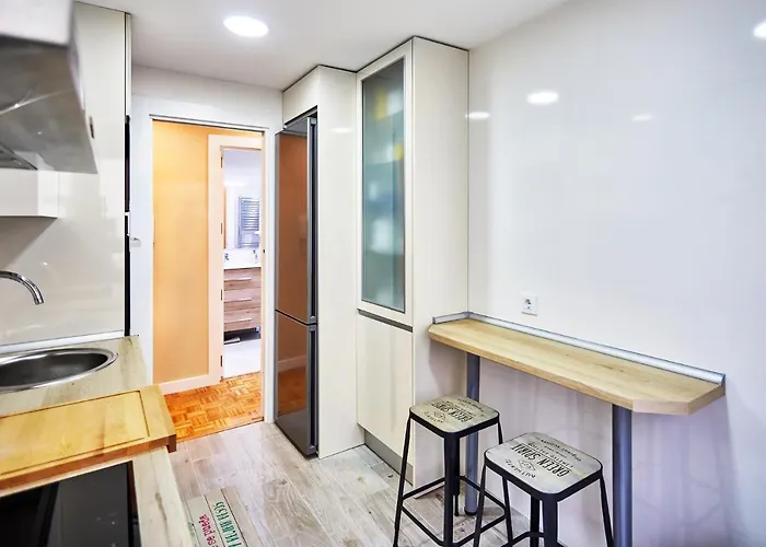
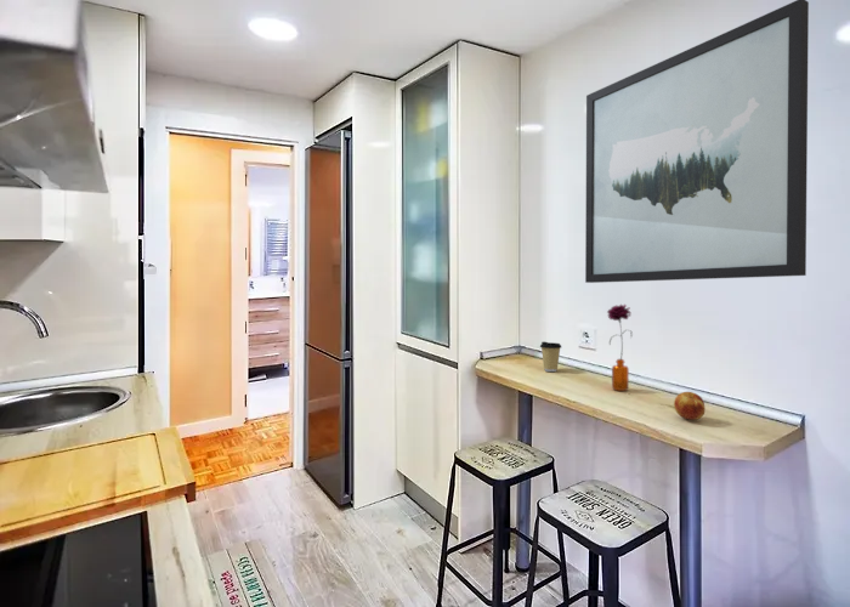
+ fruit [673,391,707,421]
+ wall art [584,0,810,284]
+ coffee cup [539,341,562,373]
+ flower [606,304,634,392]
